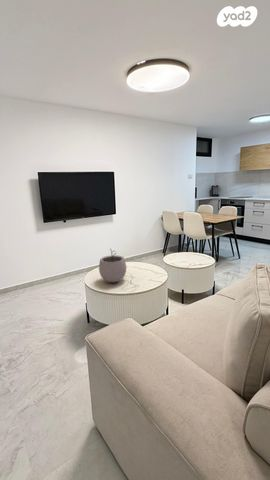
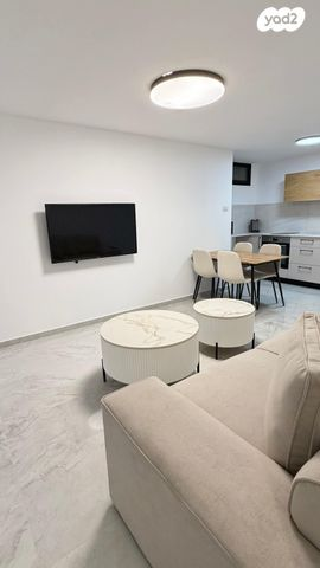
- plant pot [98,247,127,283]
